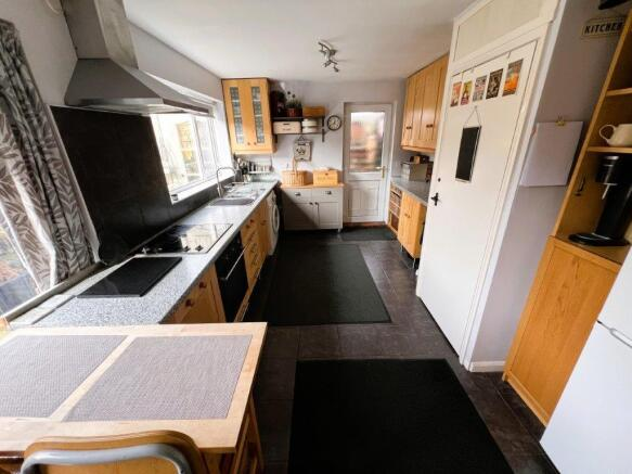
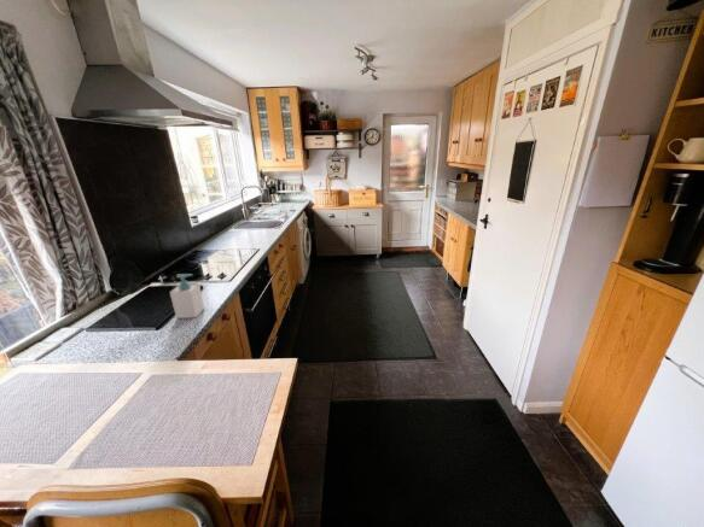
+ soap bottle [169,273,205,320]
